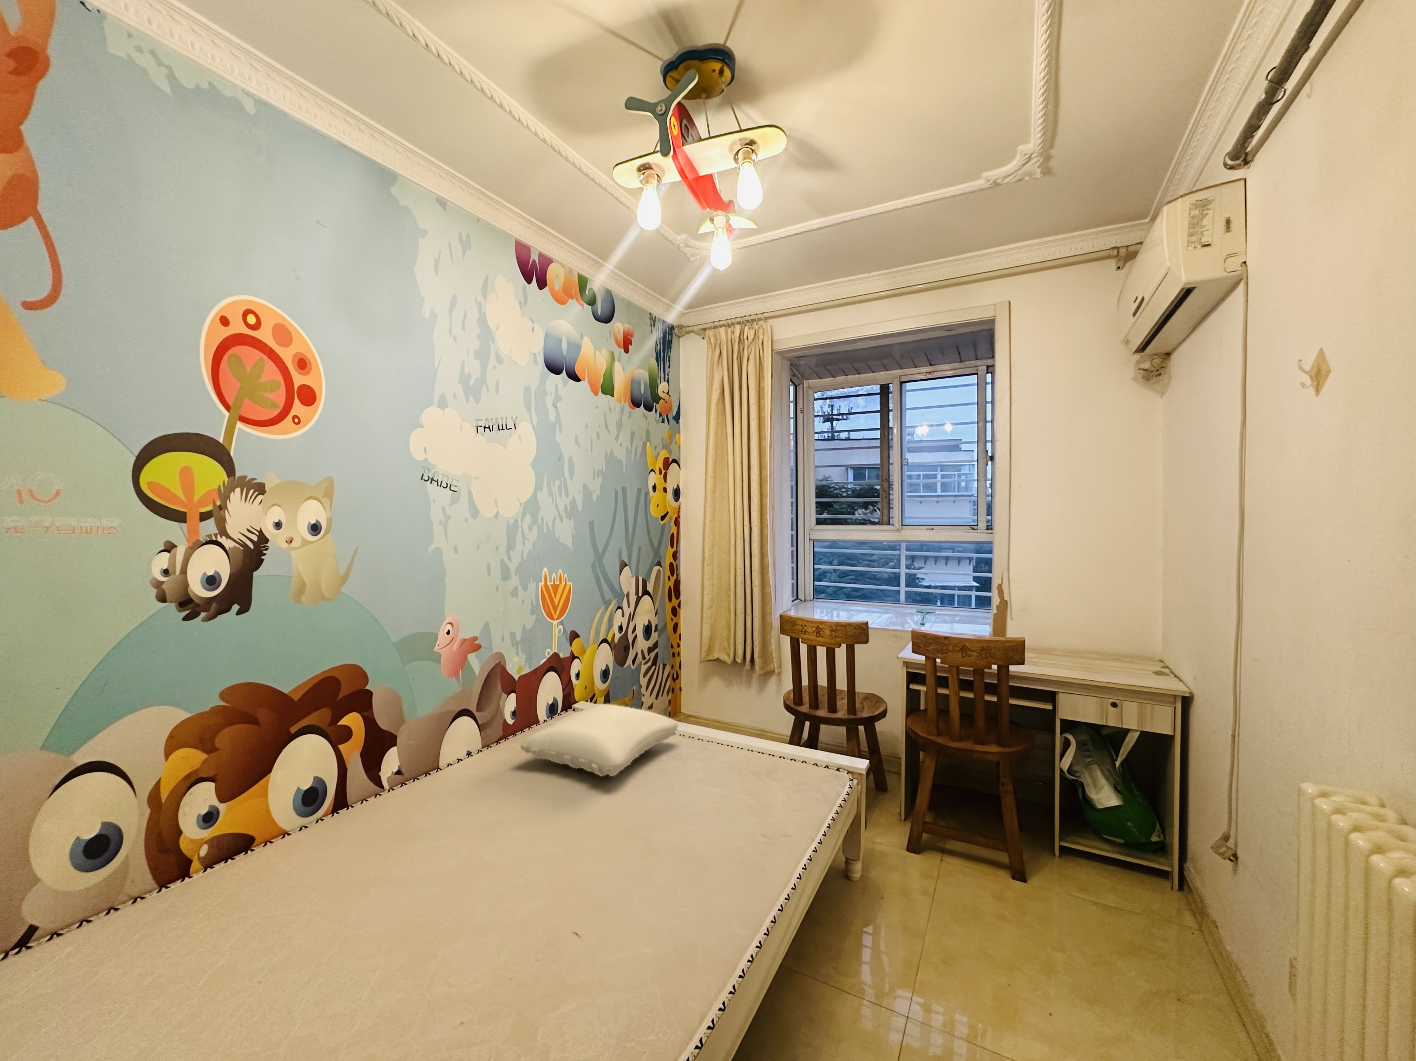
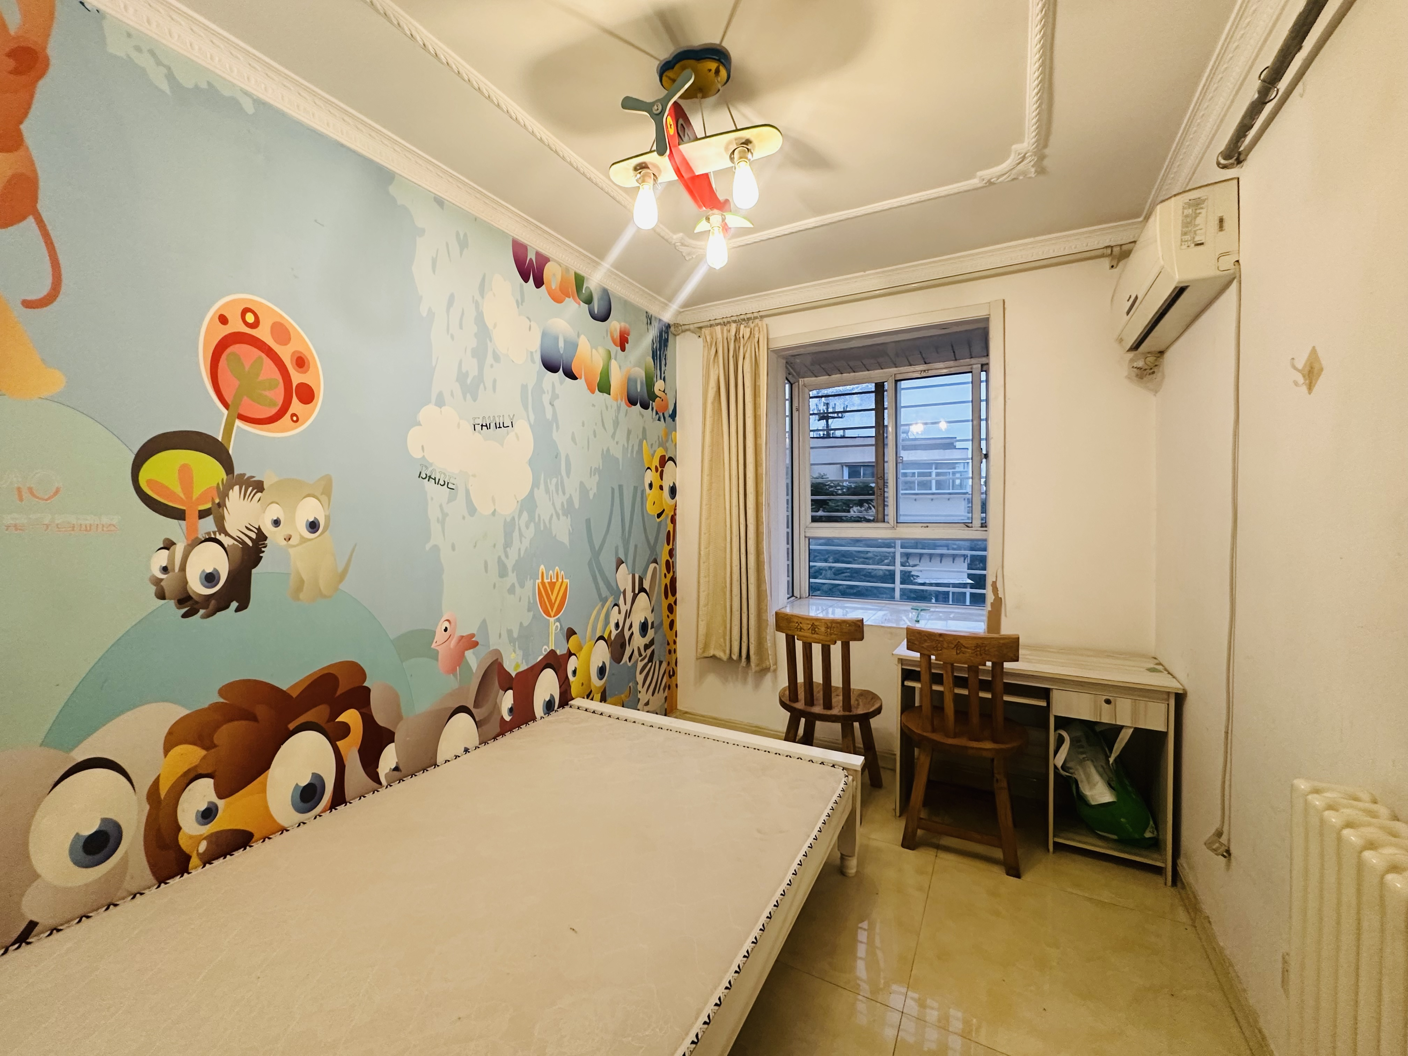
- pillow [520,703,679,777]
